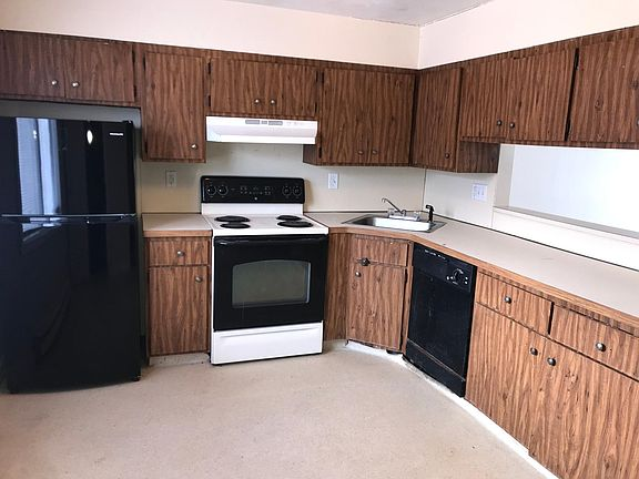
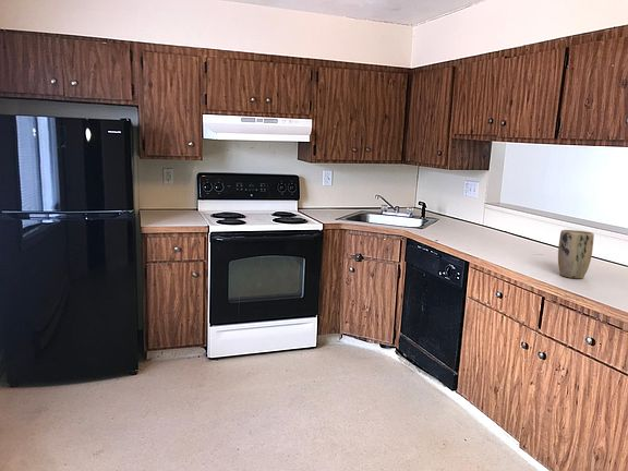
+ plant pot [557,229,595,279]
